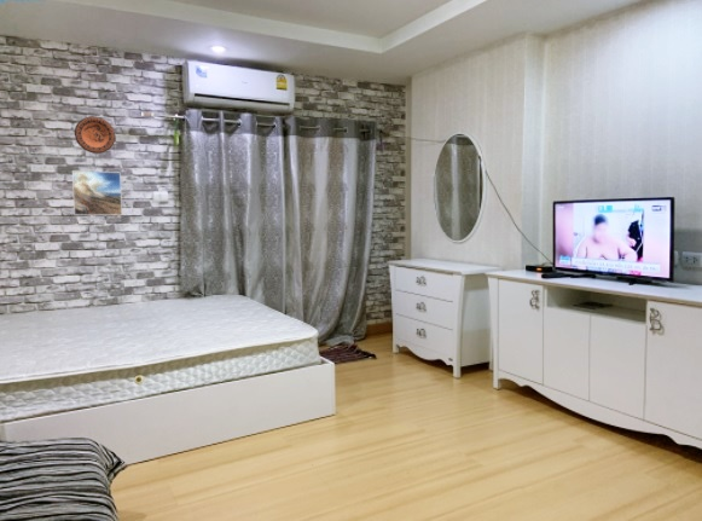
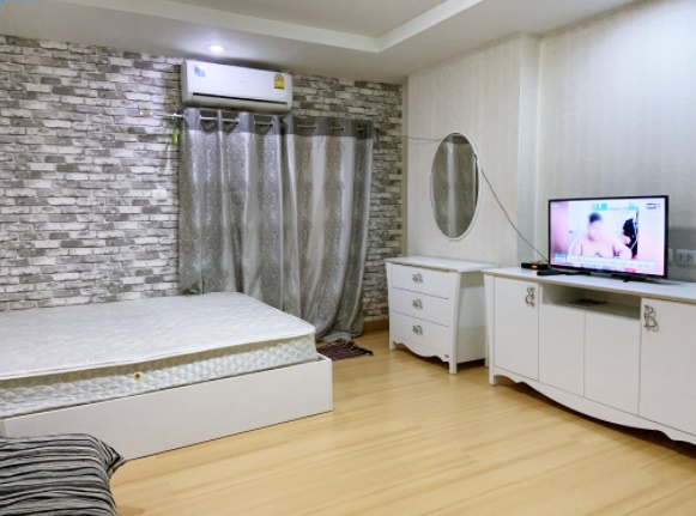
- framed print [71,169,123,216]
- decorative plate [74,116,116,155]
